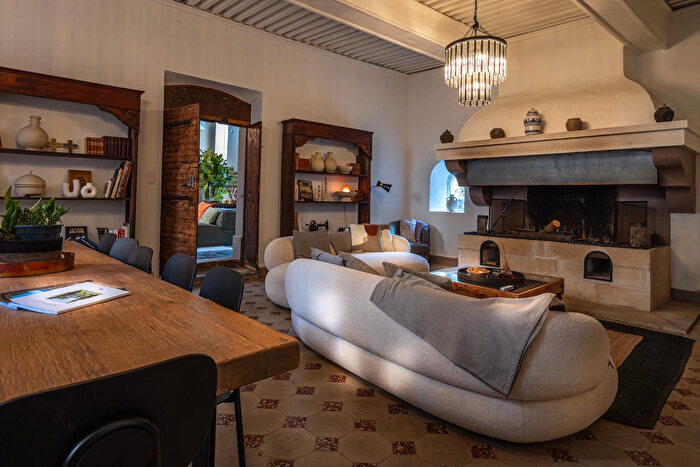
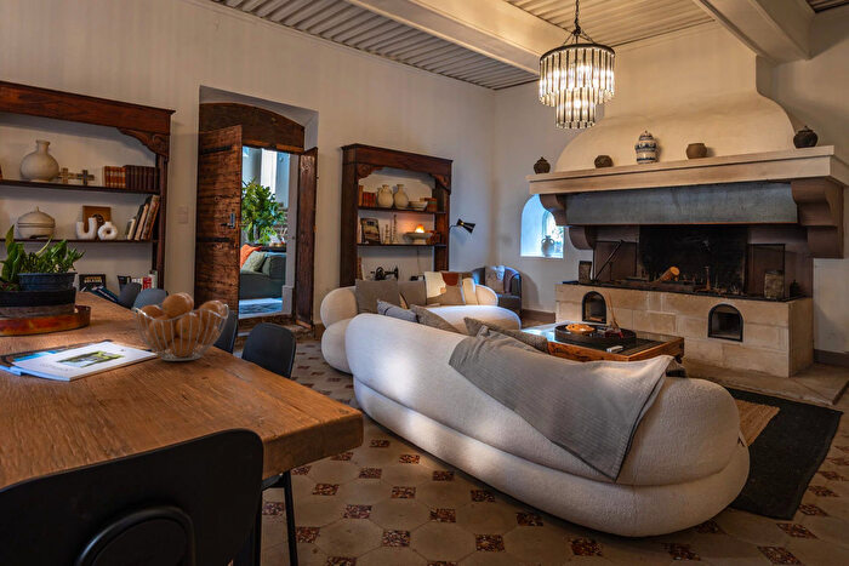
+ fruit basket [130,292,230,362]
